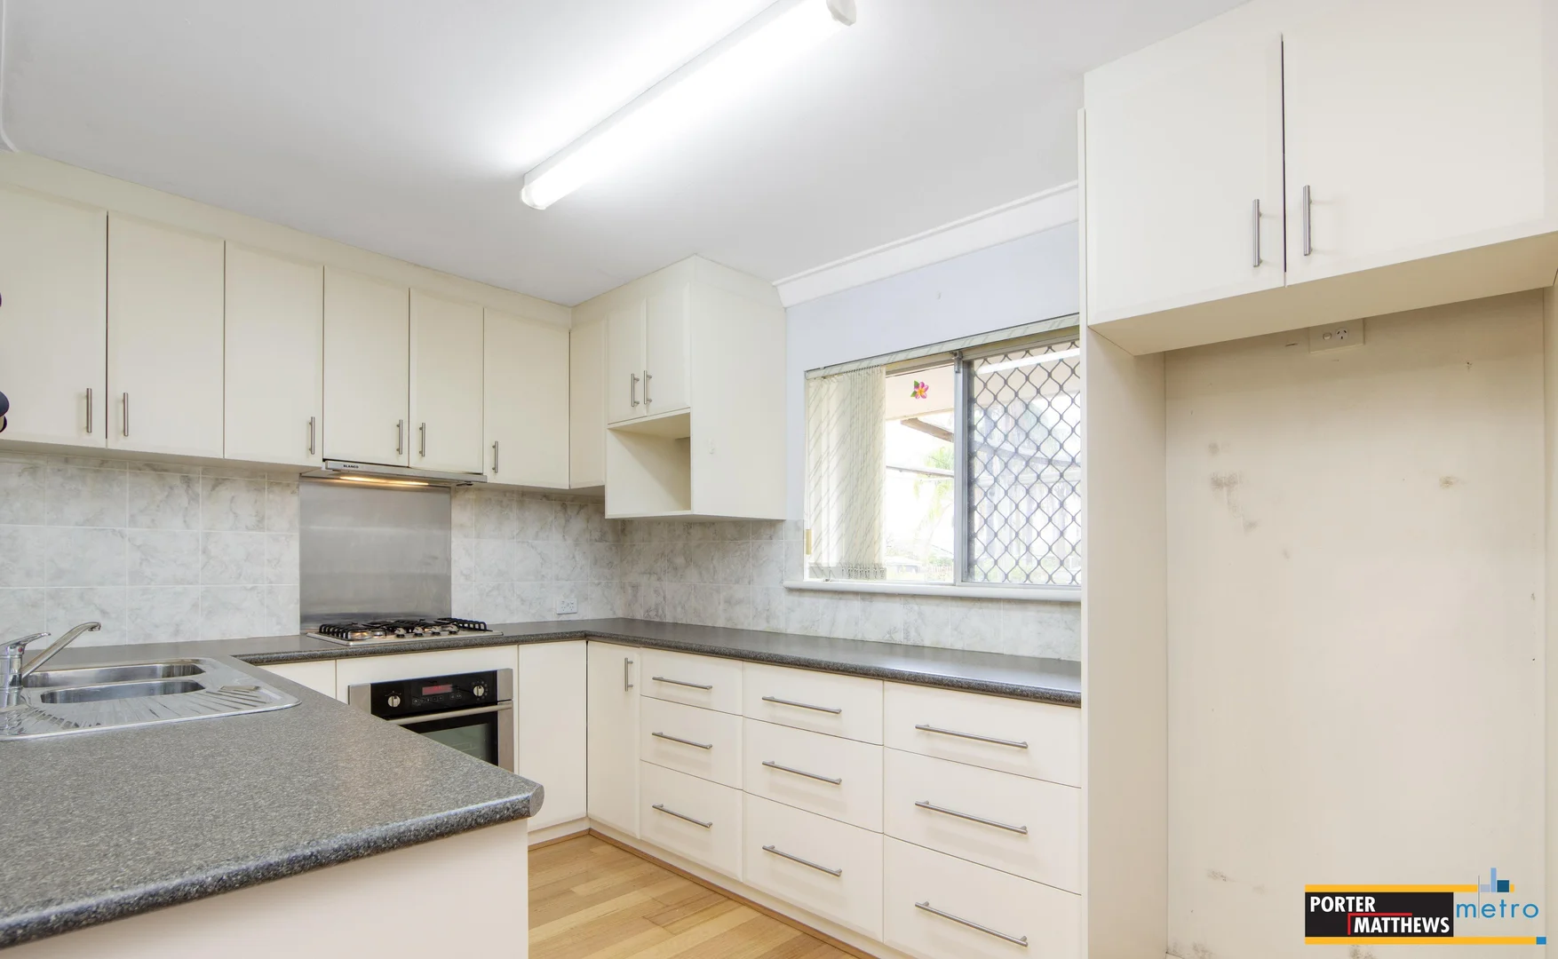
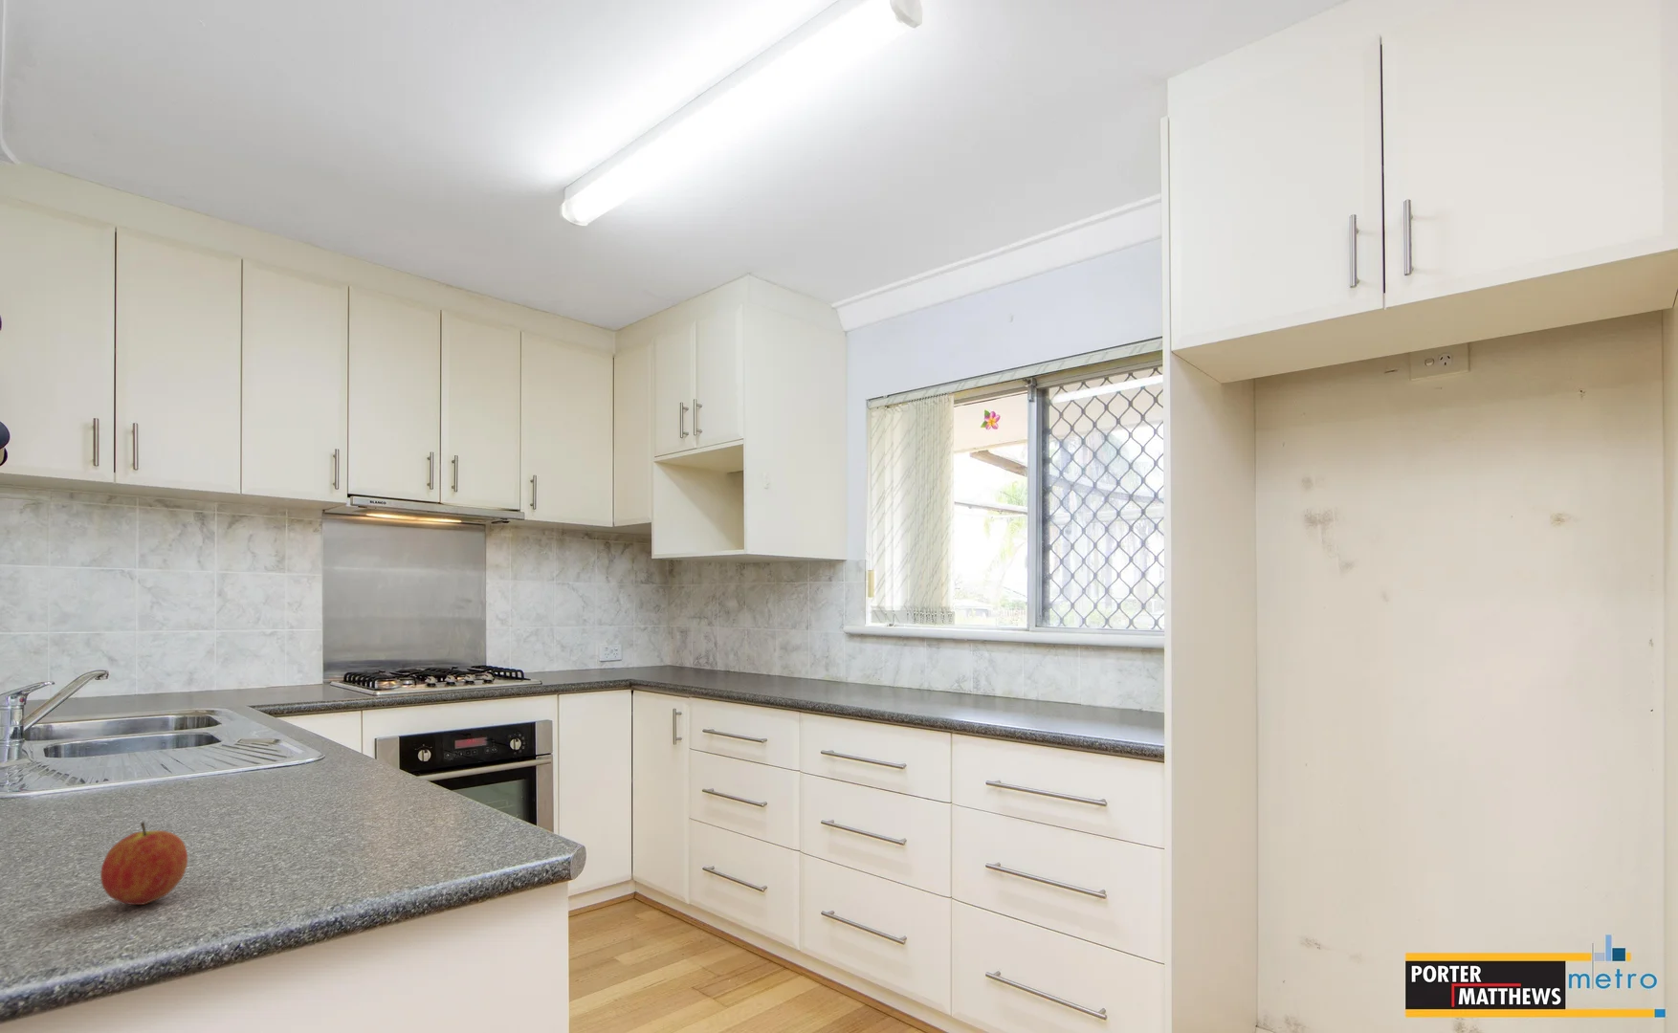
+ fruit [99,821,188,906]
